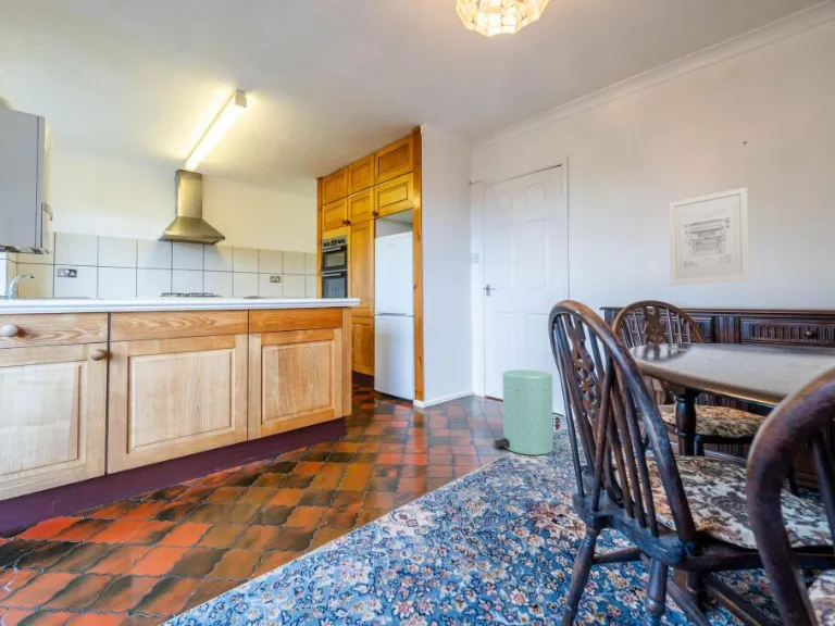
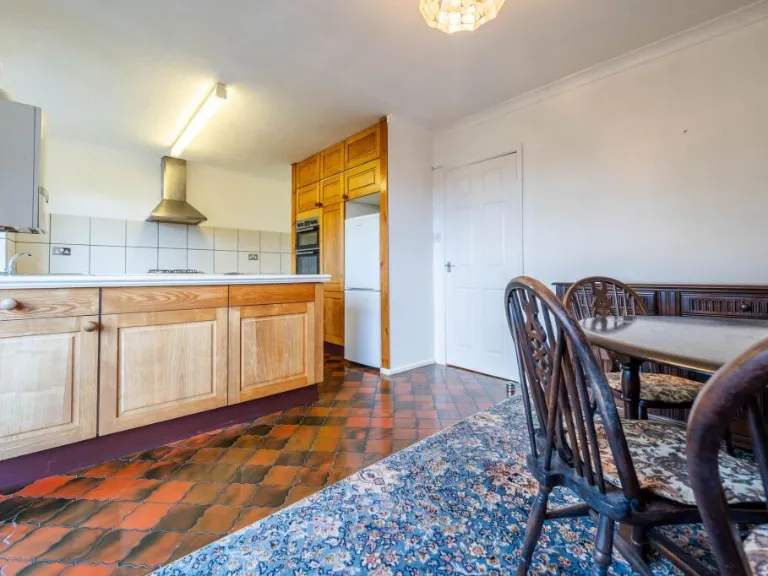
- trash can [493,368,554,456]
- wall art [668,186,750,286]
